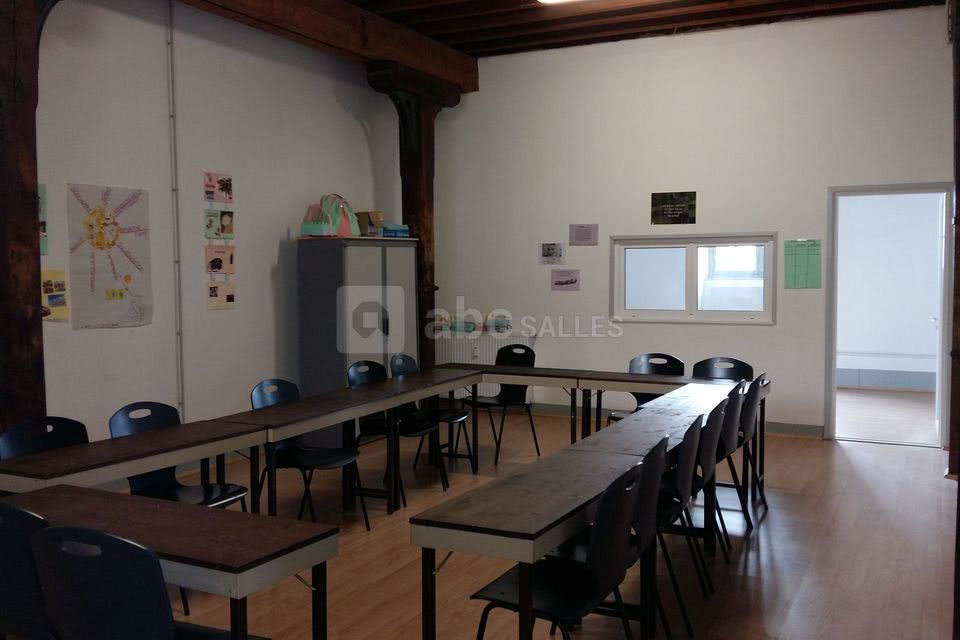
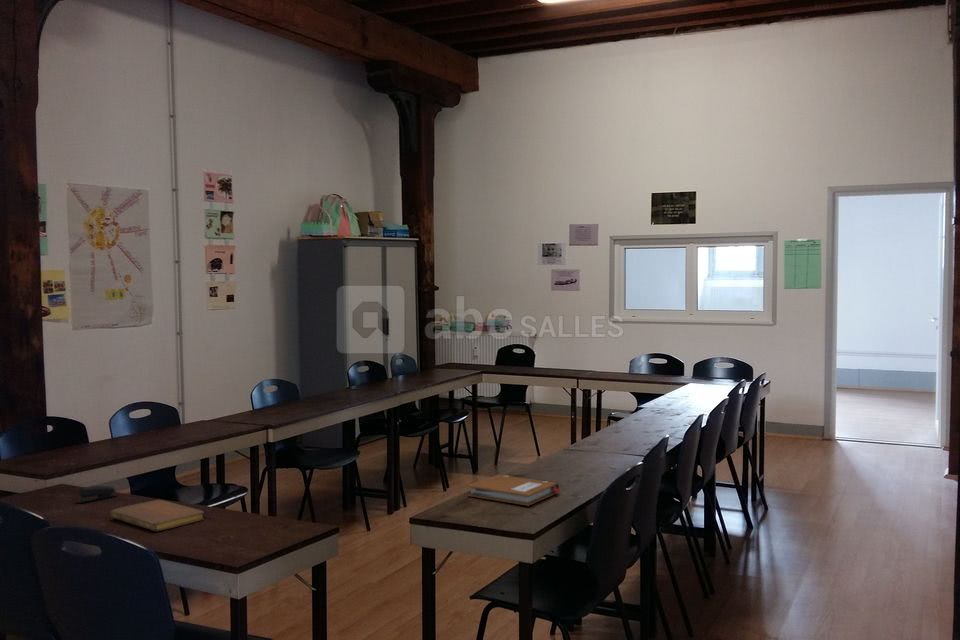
+ stapler [76,485,118,504]
+ notebook [467,474,560,507]
+ notebook [110,499,205,532]
